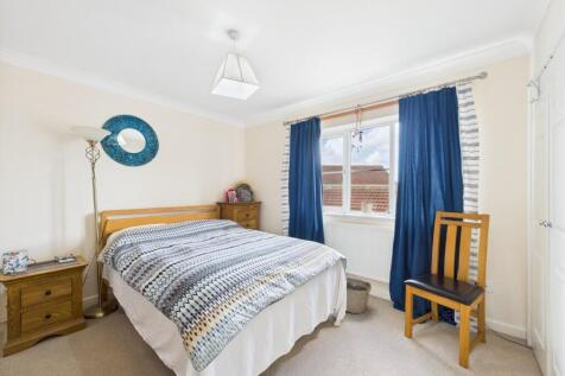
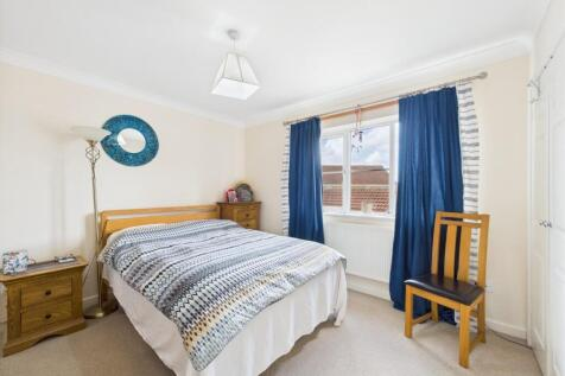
- basket [345,276,373,314]
